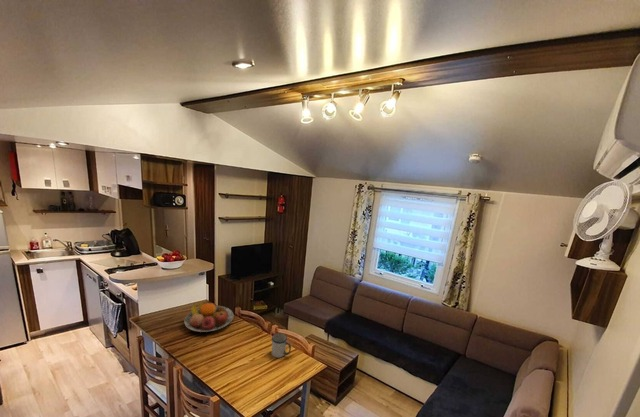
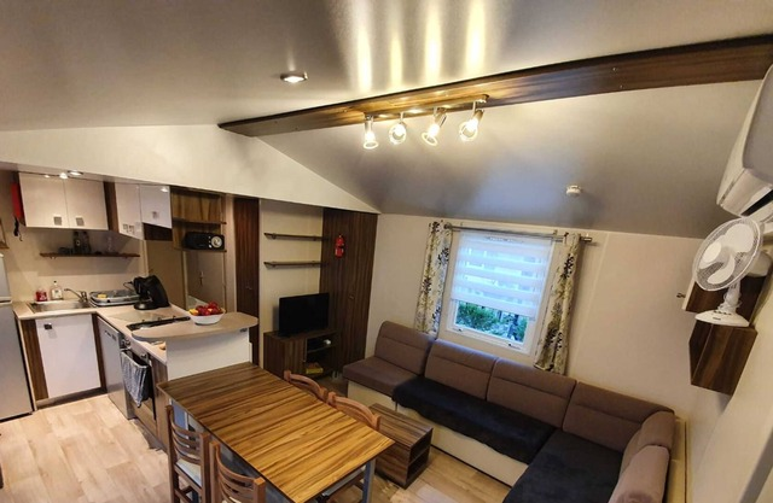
- mug [271,332,292,359]
- fruit bowl [183,301,234,333]
